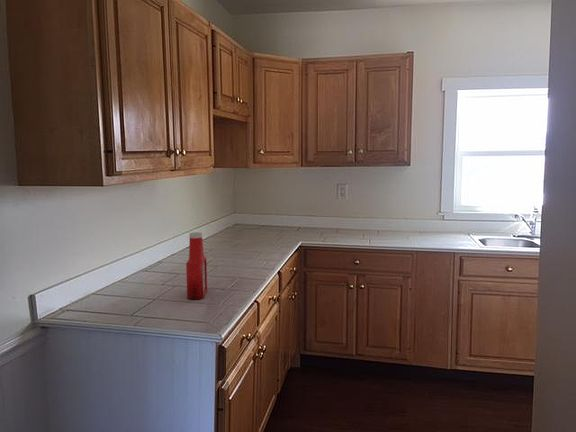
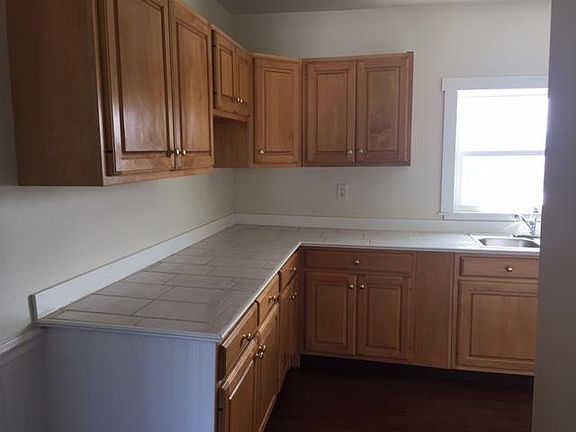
- soap bottle [185,231,208,300]
